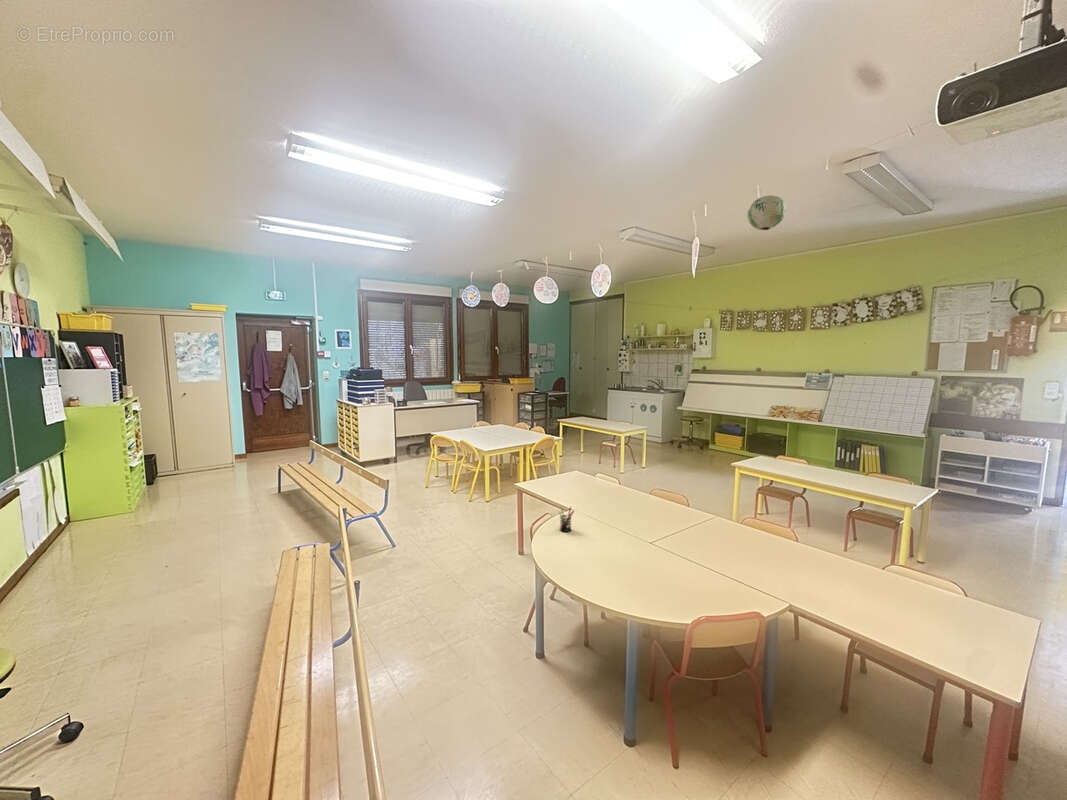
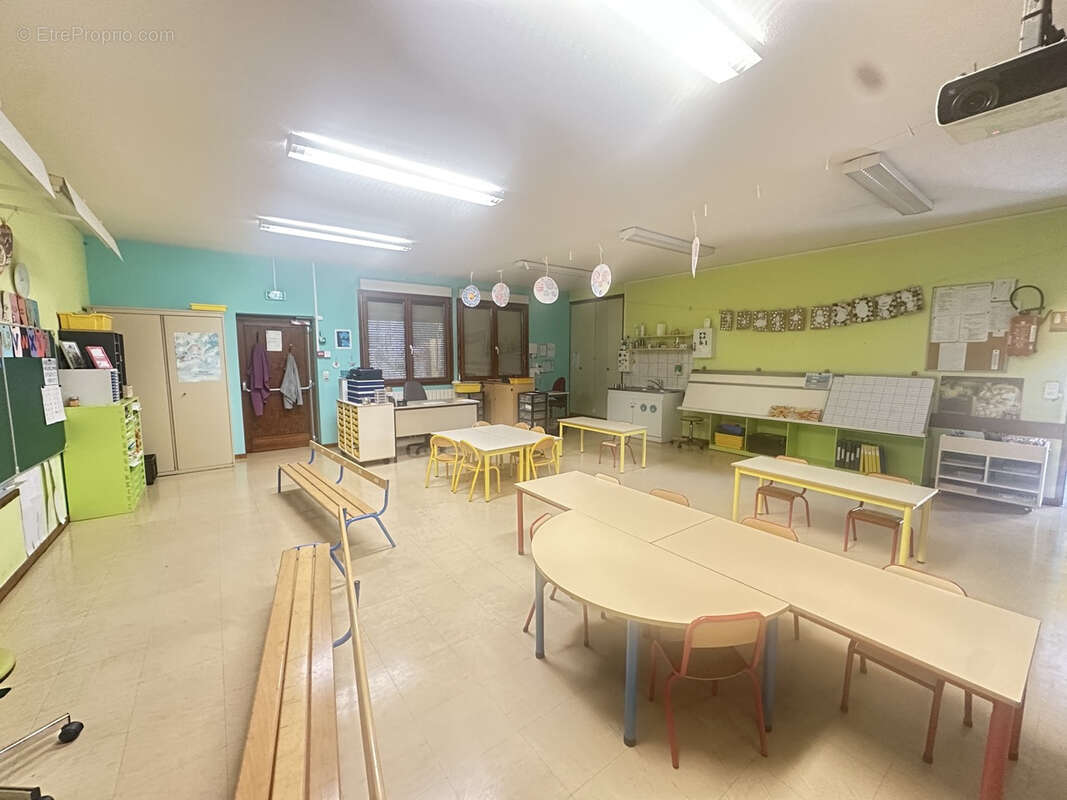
- pen holder [557,506,575,533]
- paper lantern [747,194,787,231]
